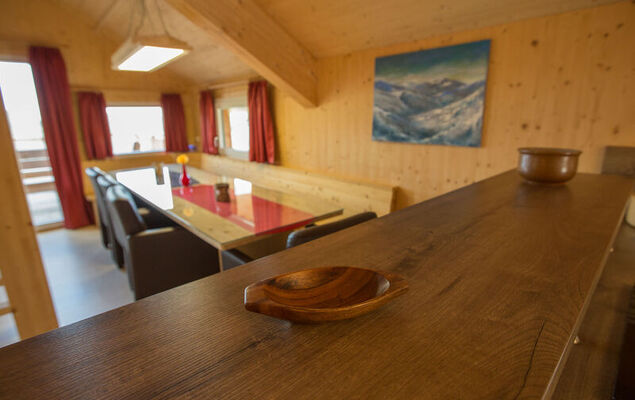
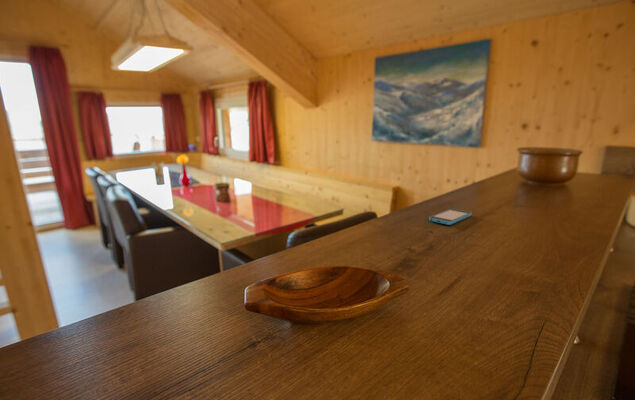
+ smartphone [428,208,473,226]
